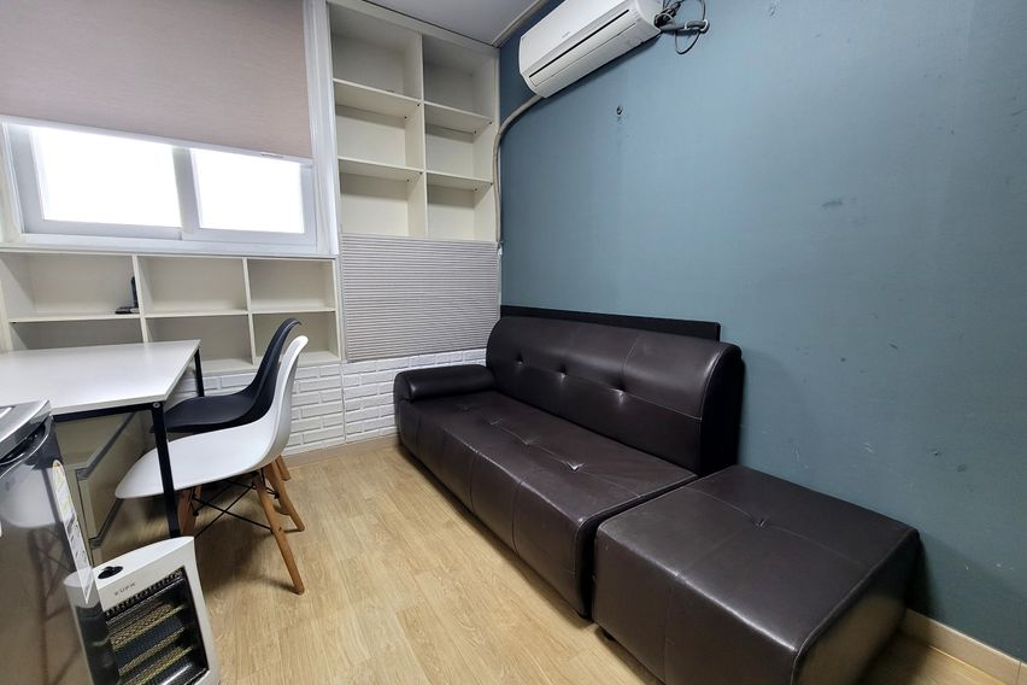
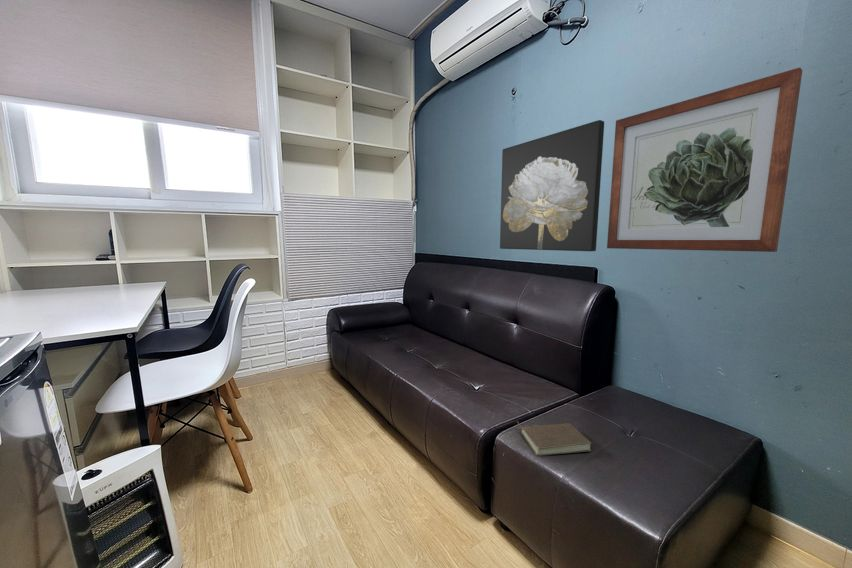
+ wall art [499,119,605,252]
+ wall art [606,66,804,253]
+ book [516,420,592,456]
